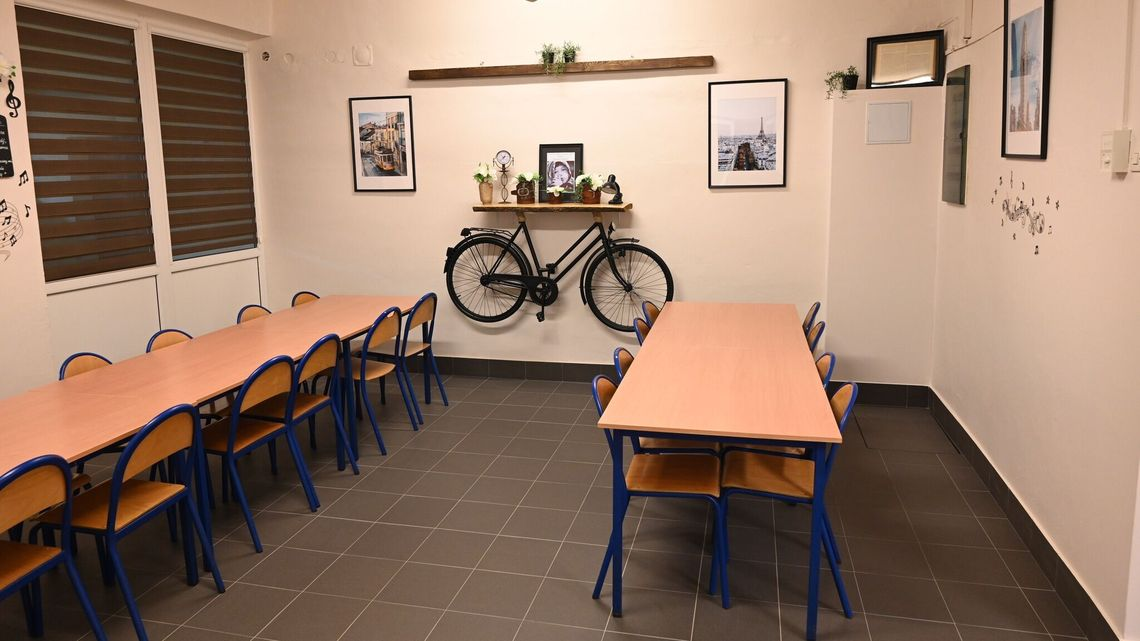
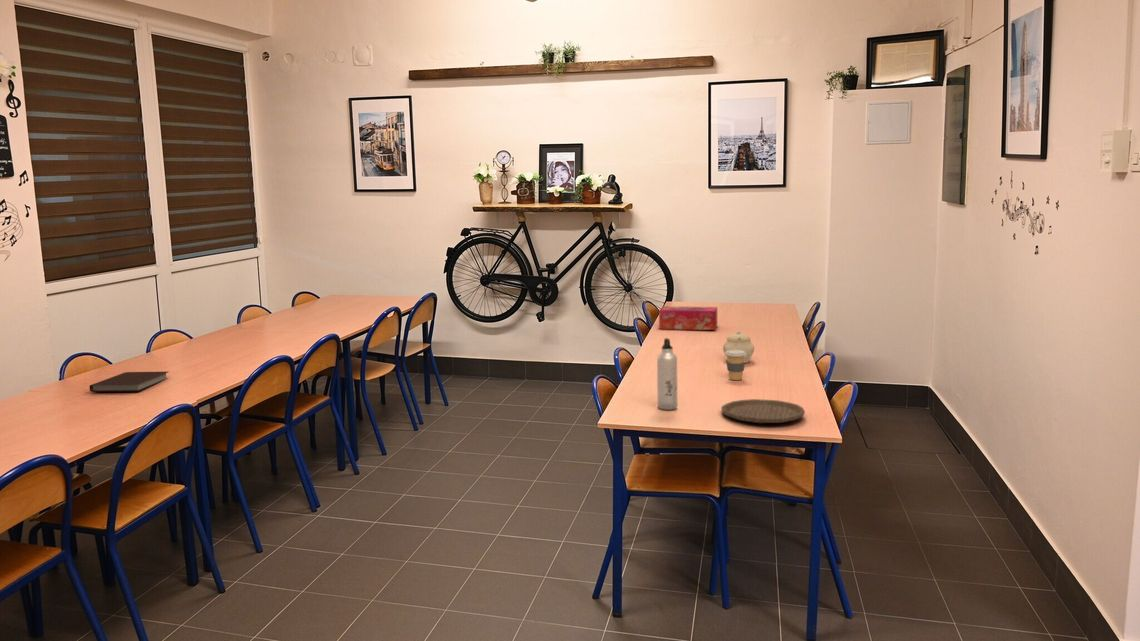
+ teapot [722,330,755,364]
+ plate [720,398,806,424]
+ coffee cup [724,350,746,381]
+ notebook [89,370,170,393]
+ tissue box [658,305,718,331]
+ water bottle [656,337,678,411]
